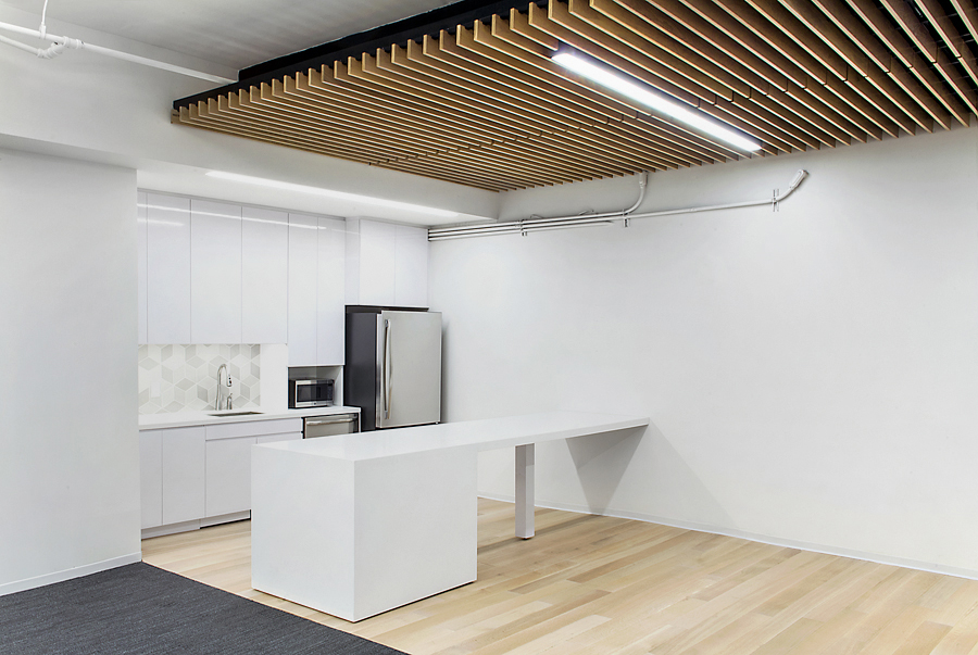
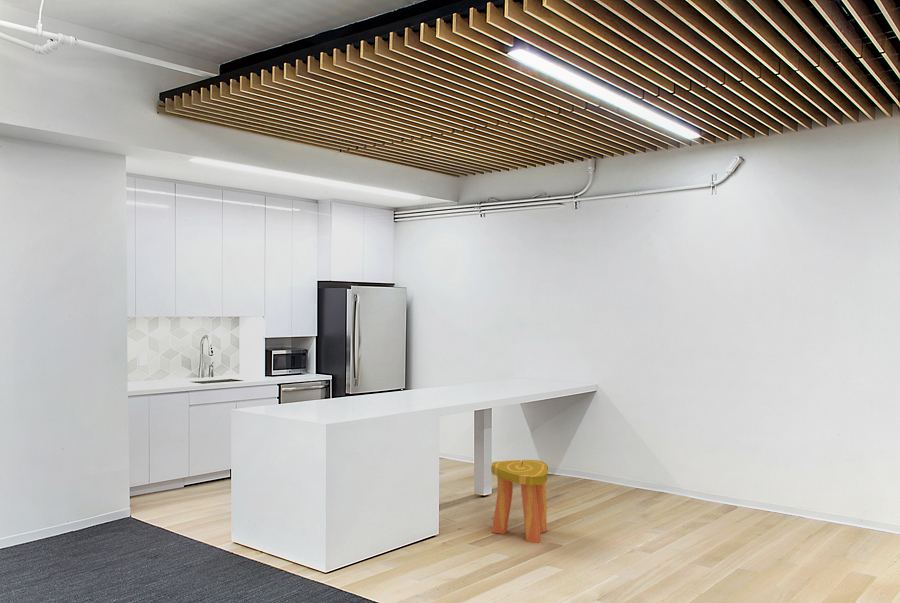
+ stool [490,459,549,544]
